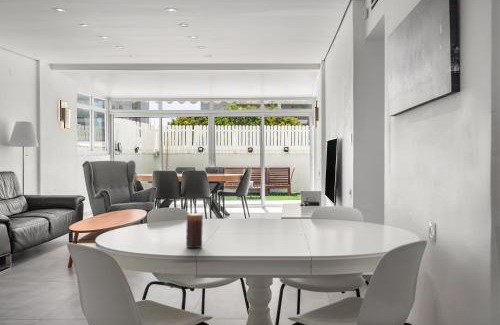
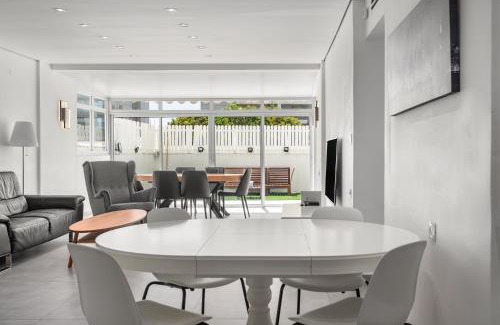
- candle [185,212,204,250]
